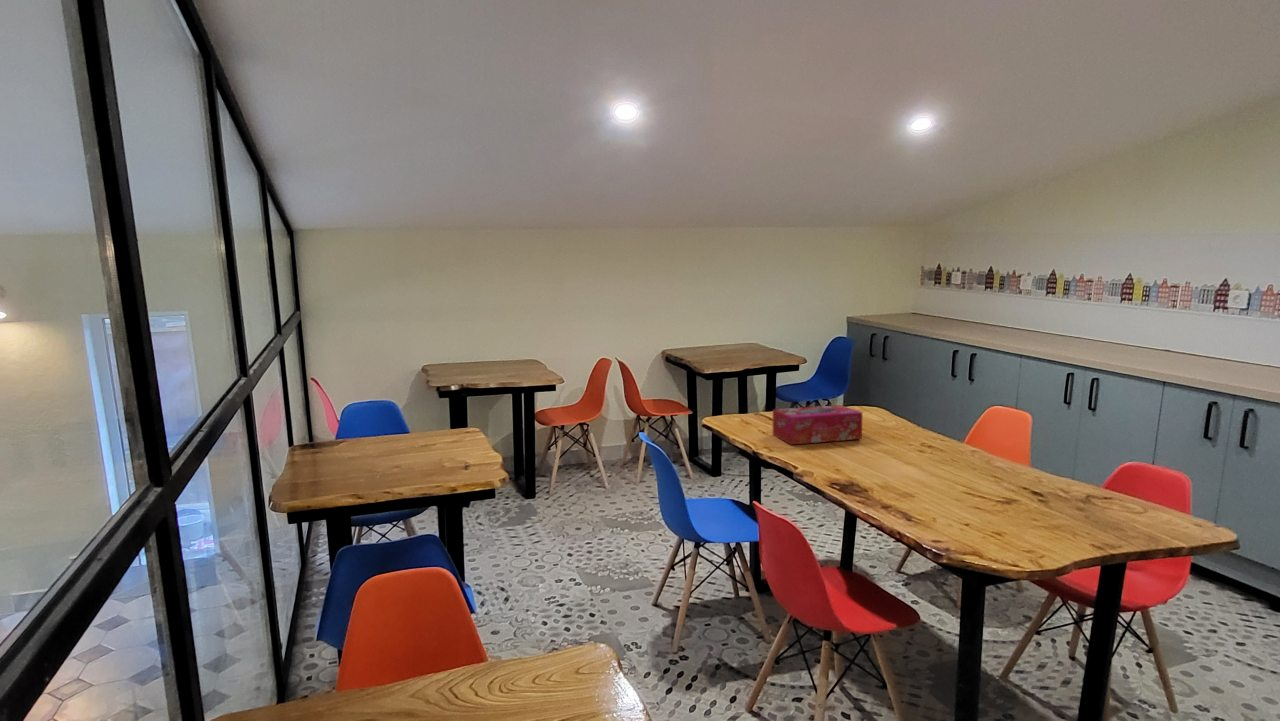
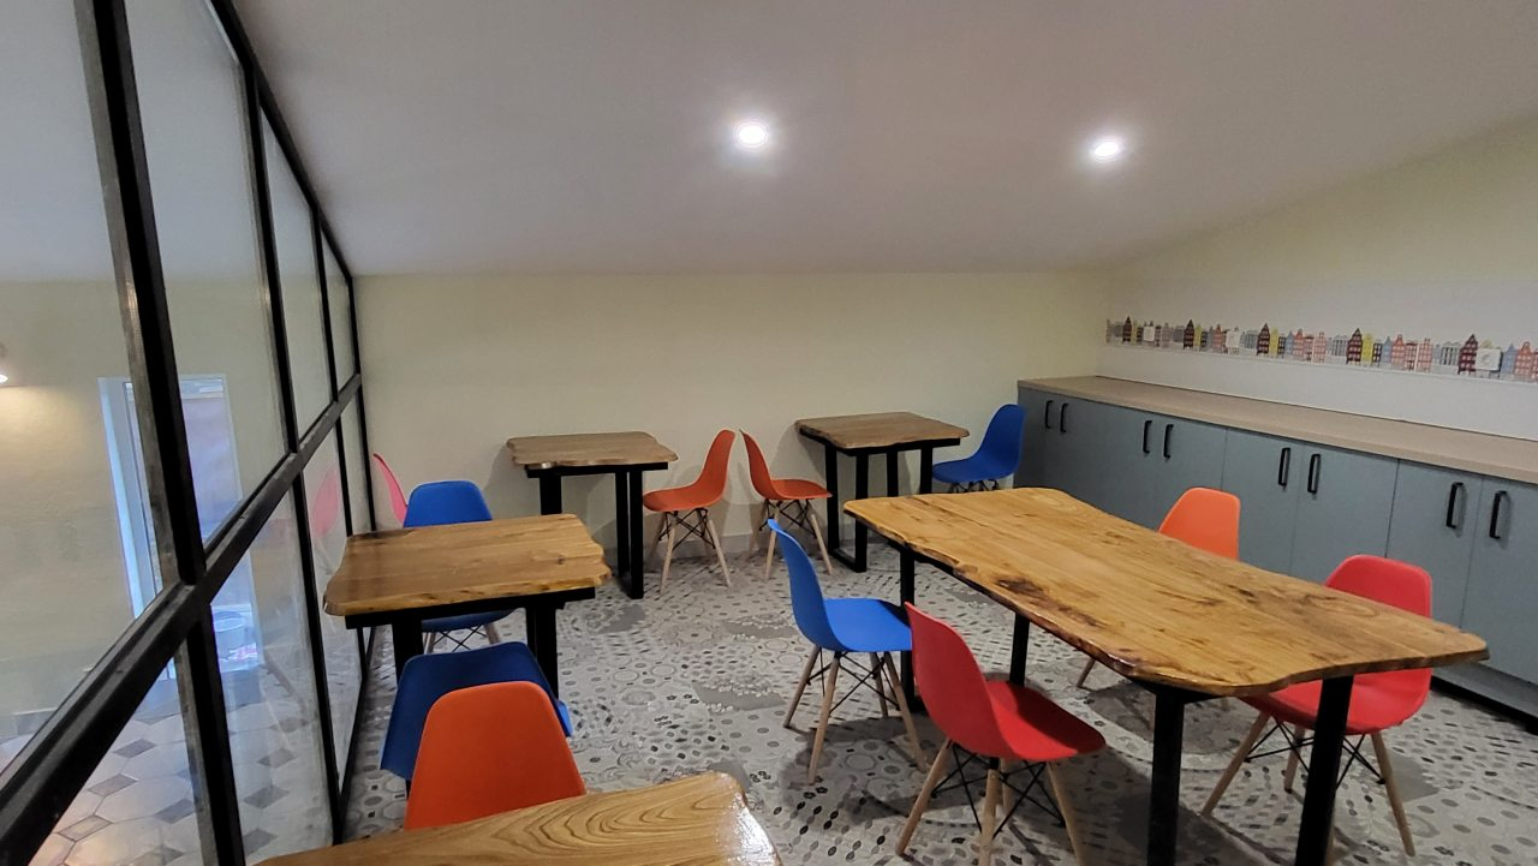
- tissue box [772,404,863,445]
